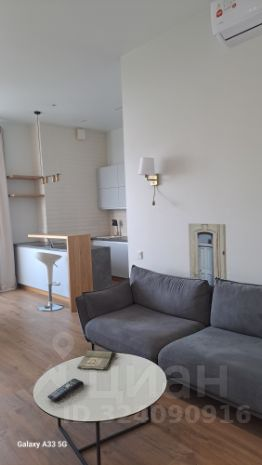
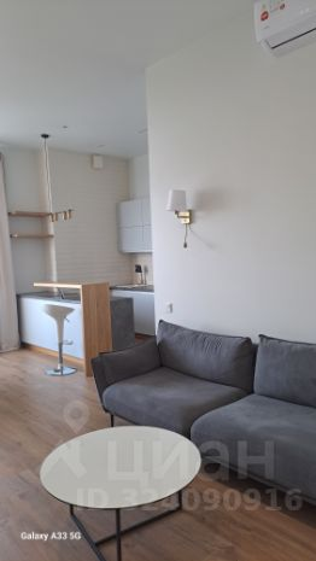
- remote control [46,378,85,403]
- wall art [187,223,228,285]
- hardback book [76,350,117,371]
